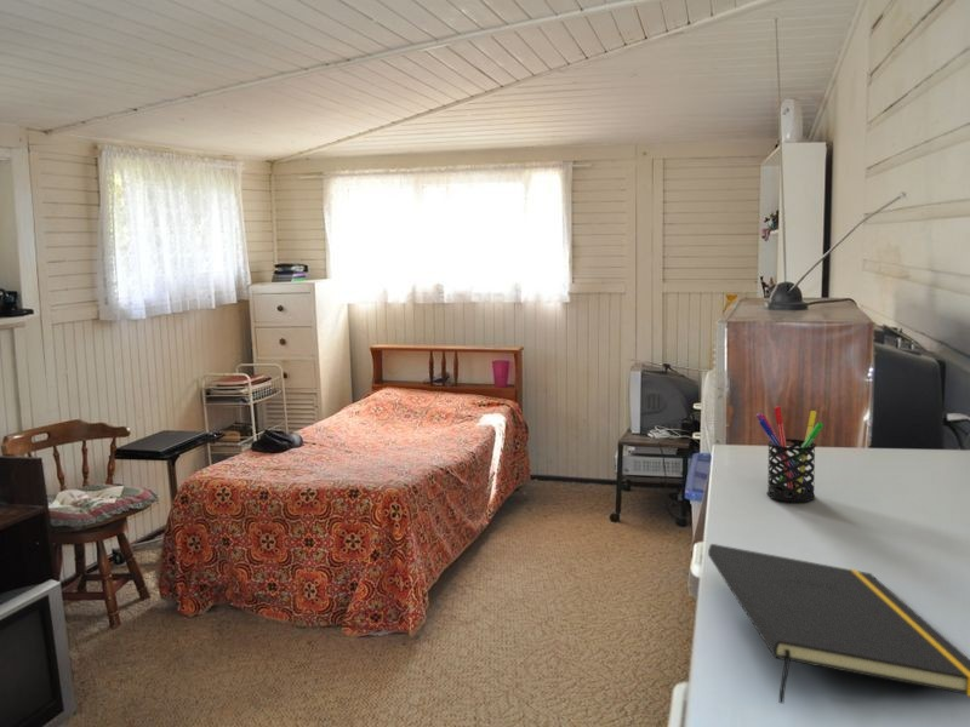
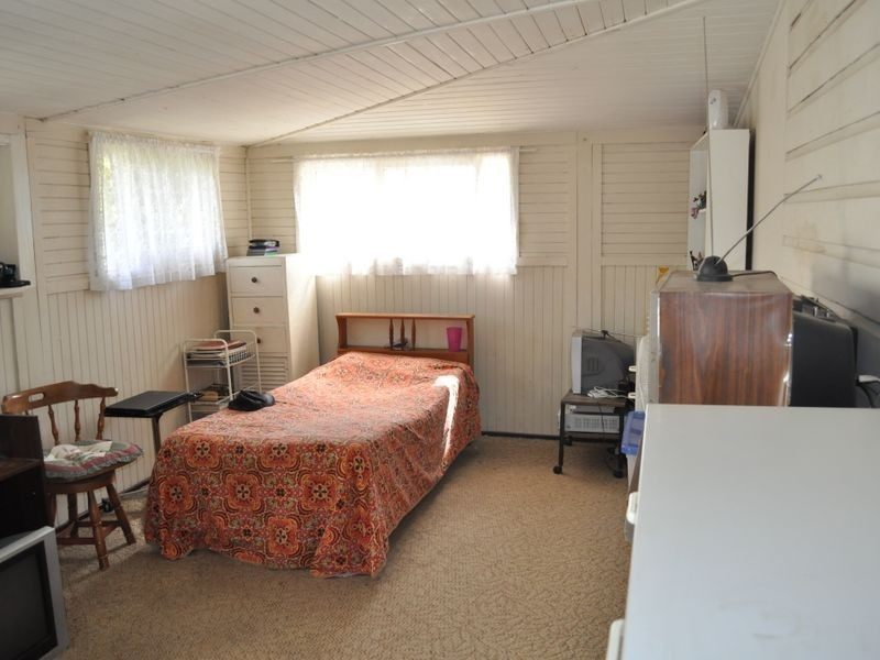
- notepad [707,543,970,704]
- pen holder [755,405,824,503]
